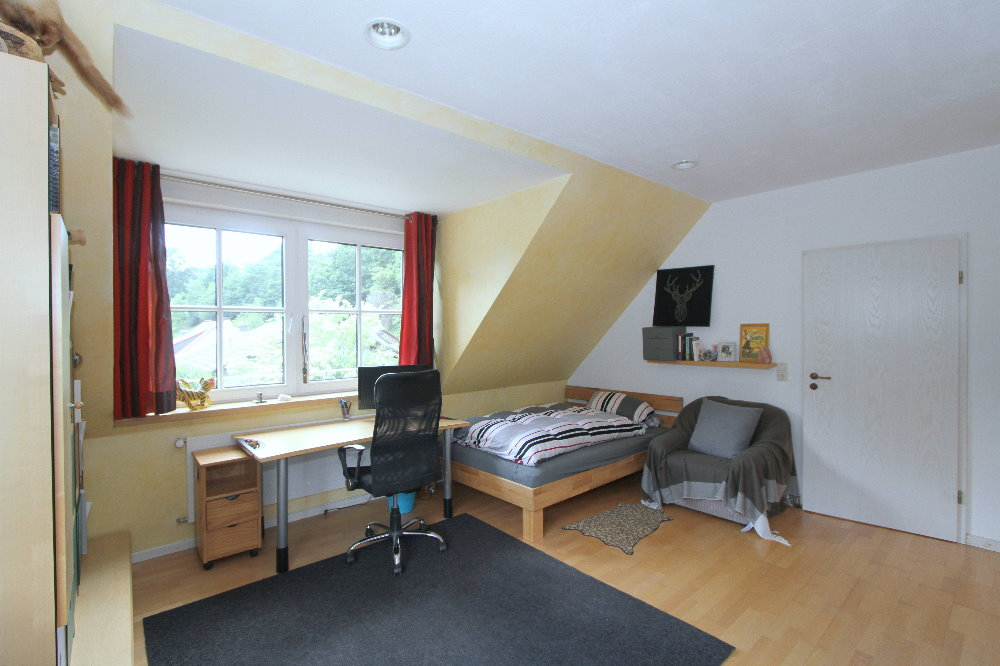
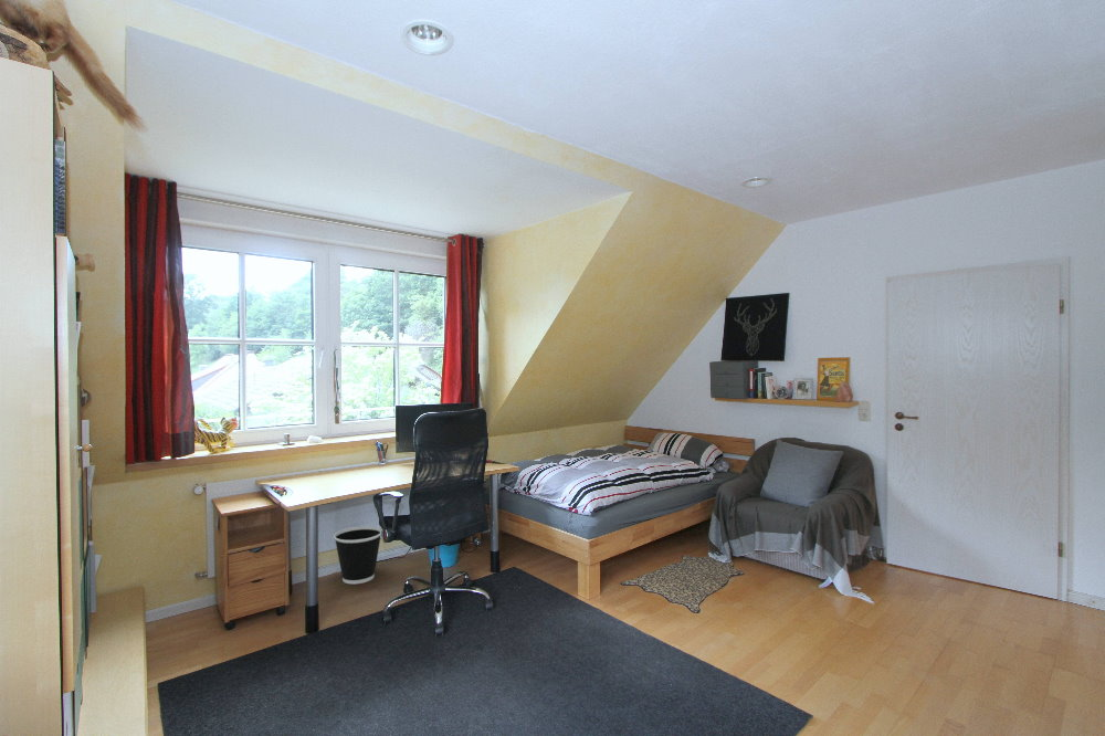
+ wastebasket [333,525,382,585]
